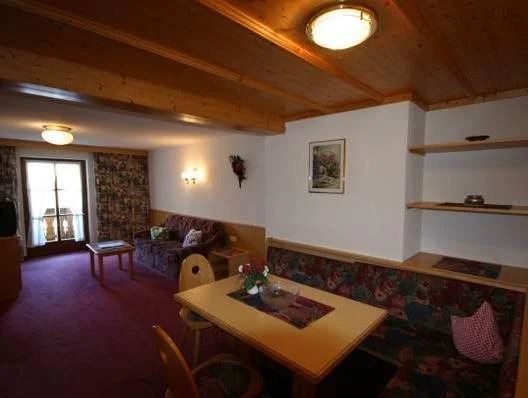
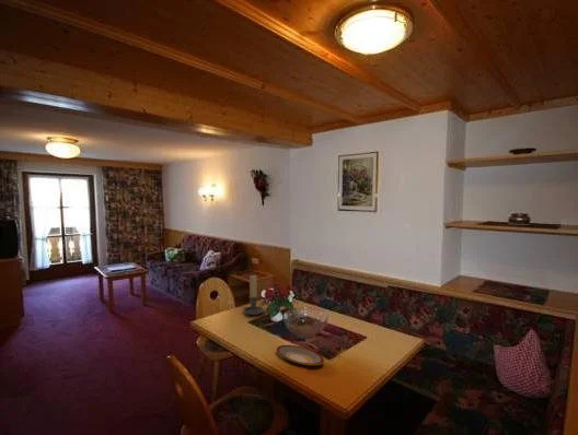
+ candle holder [242,274,265,318]
+ plate [276,344,325,366]
